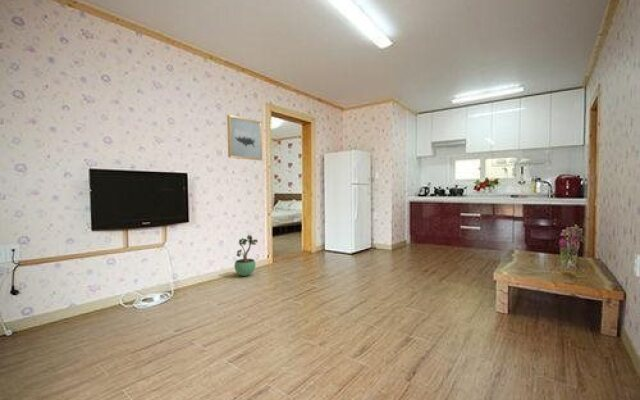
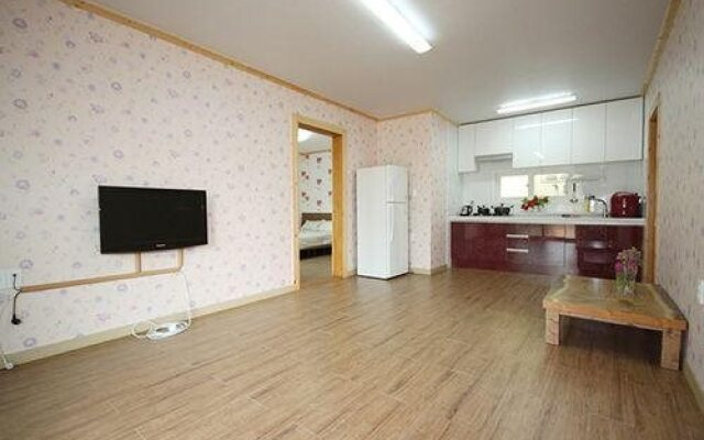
- potted plant [234,234,259,277]
- wall art [226,114,263,161]
